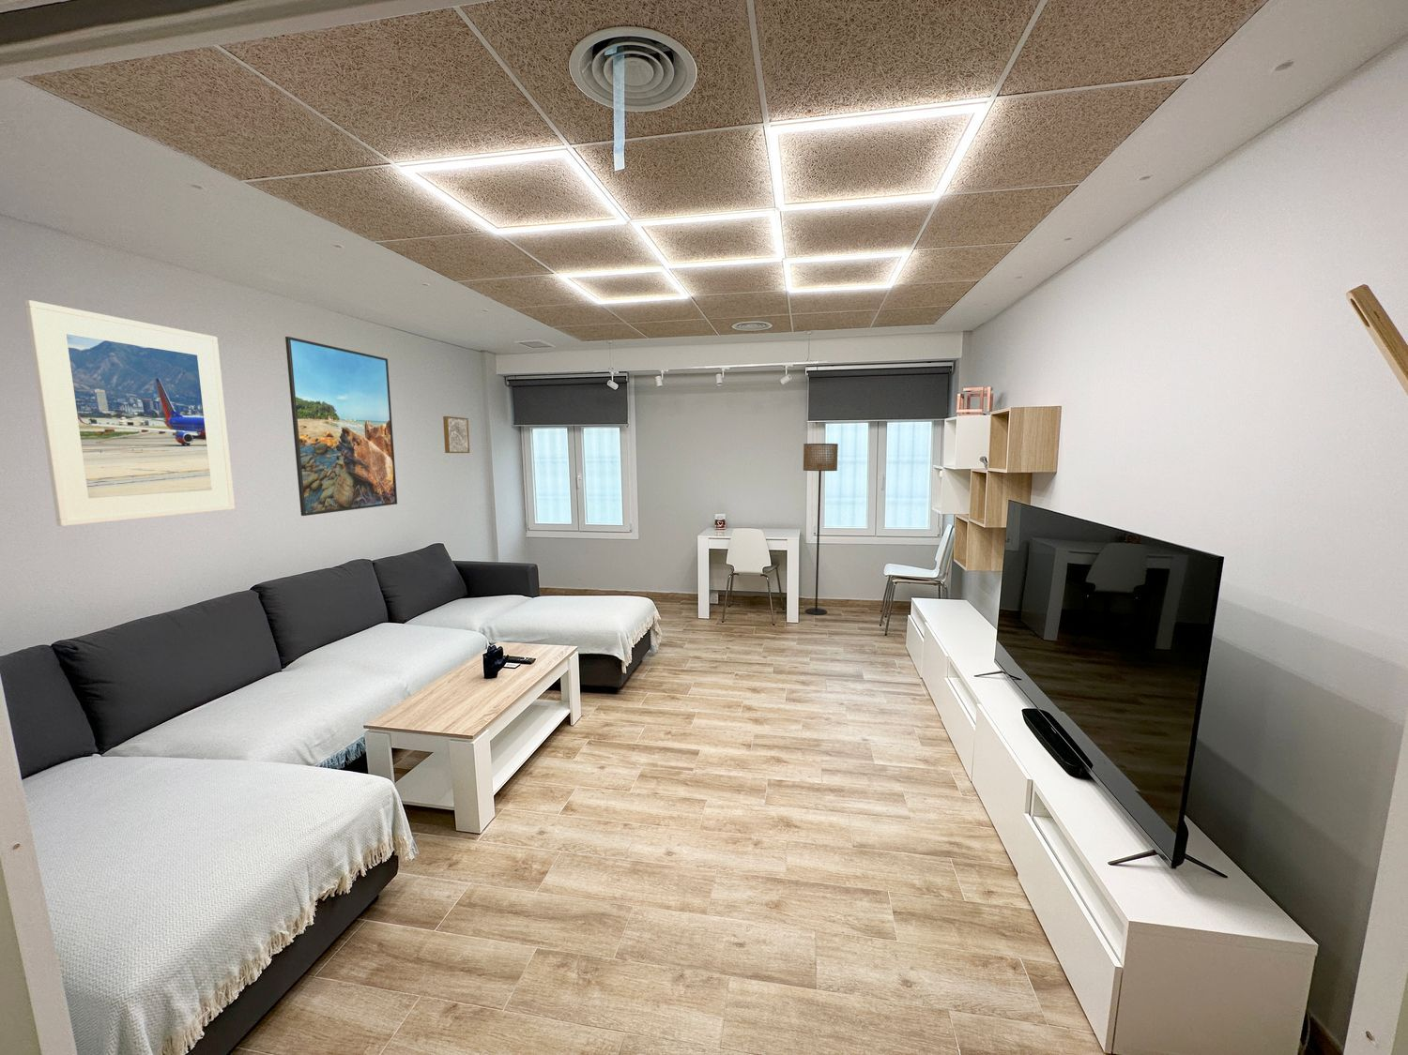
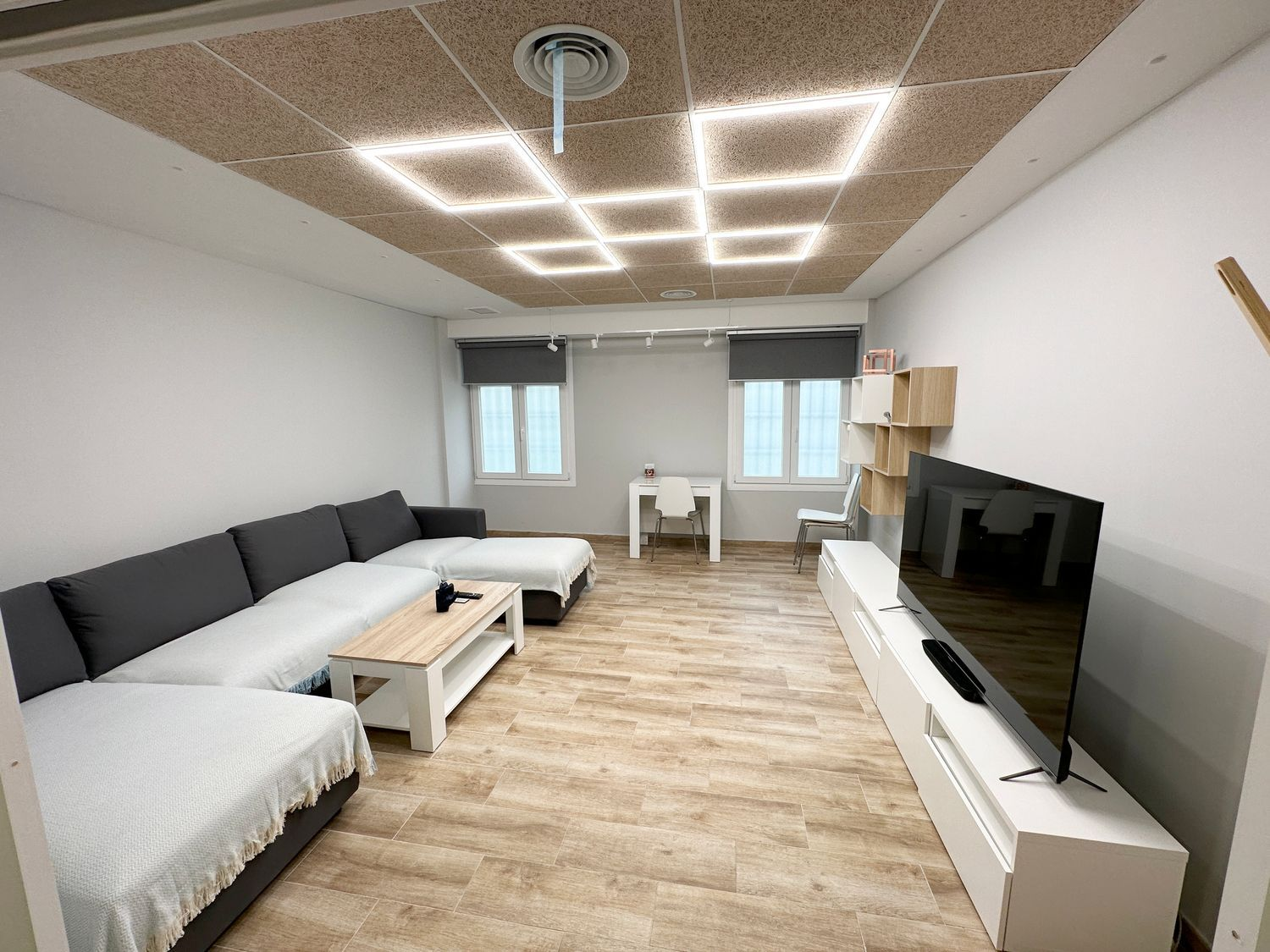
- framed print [285,336,398,516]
- wall art [442,416,470,454]
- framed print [23,299,236,528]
- floor lamp [803,442,839,615]
